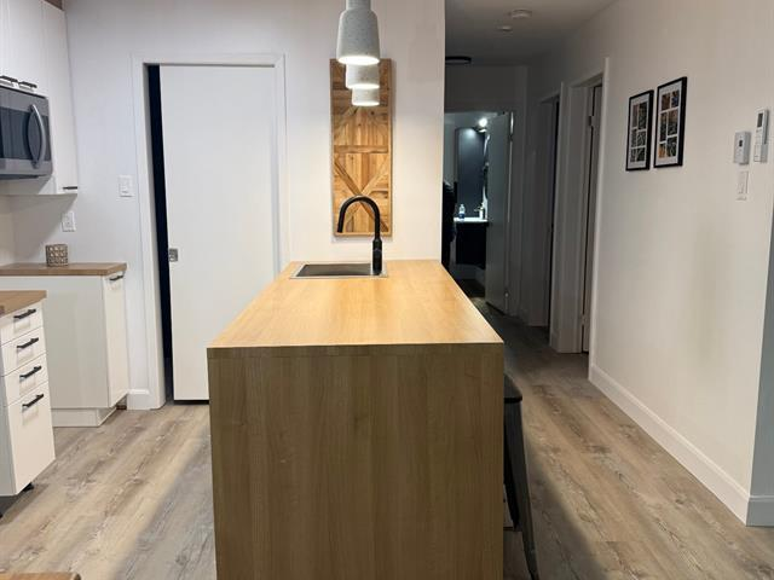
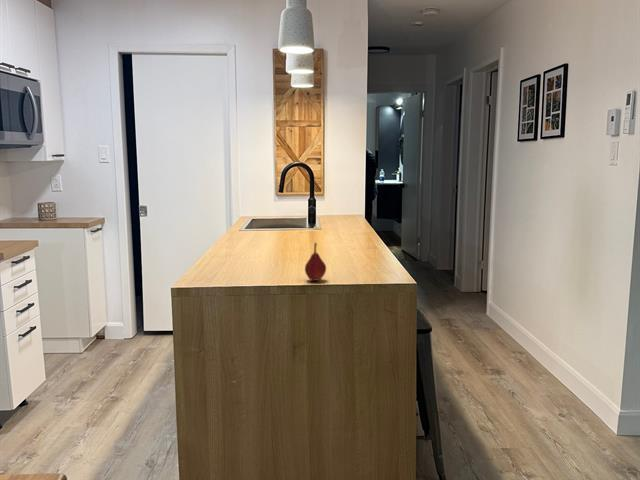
+ fruit [304,242,327,282]
